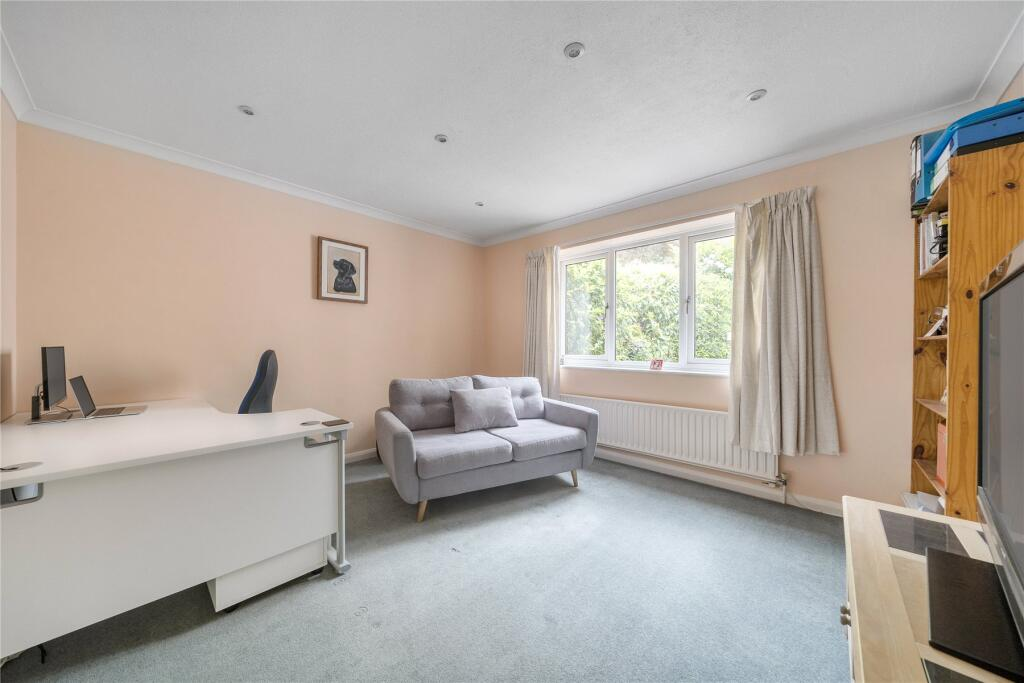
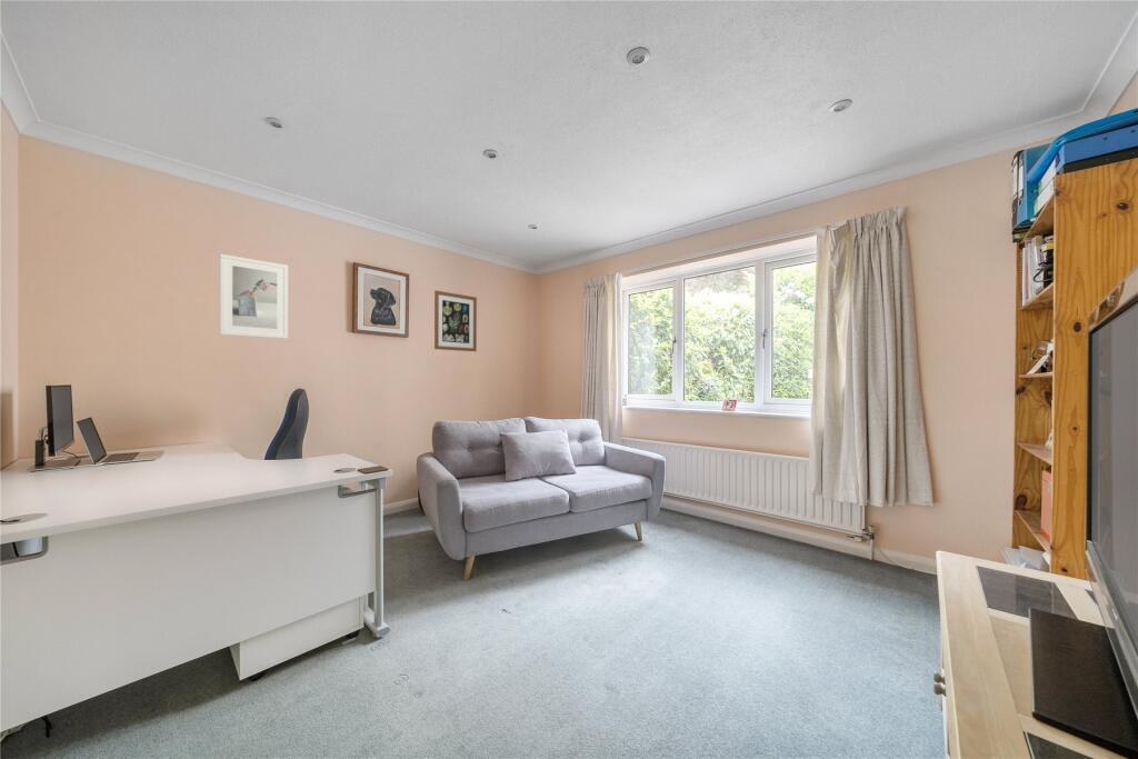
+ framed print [219,253,289,340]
+ wall art [433,289,478,352]
